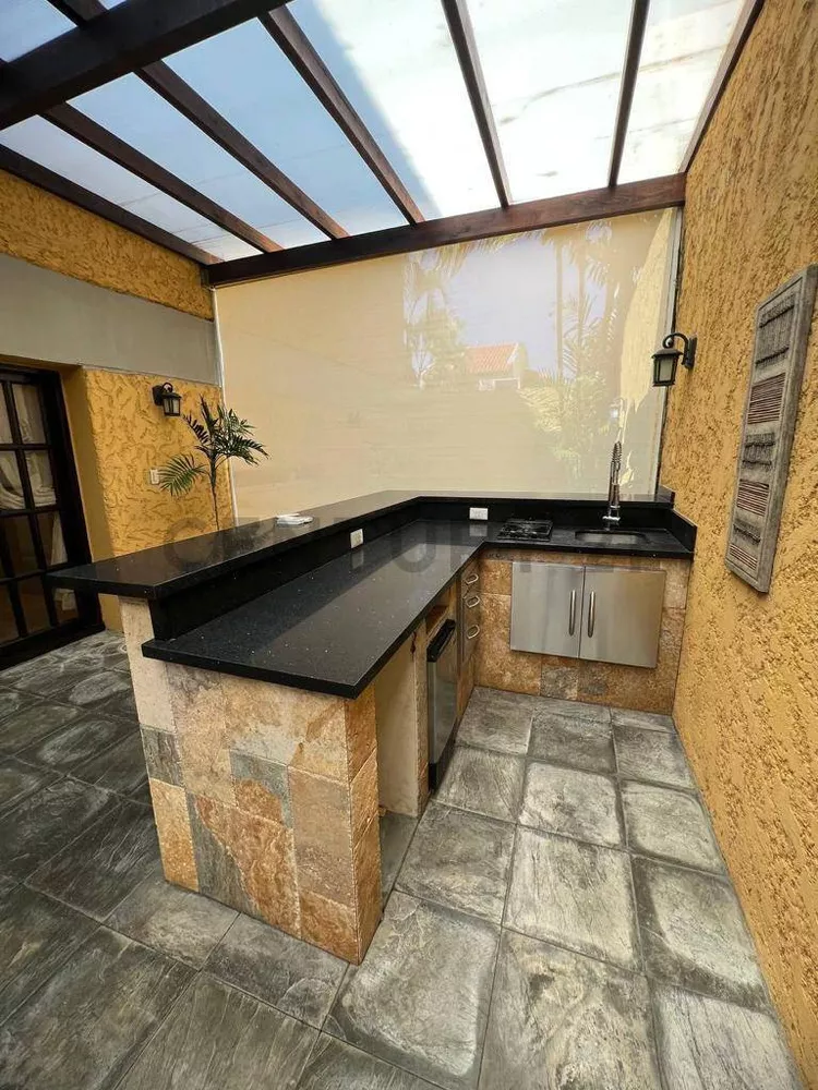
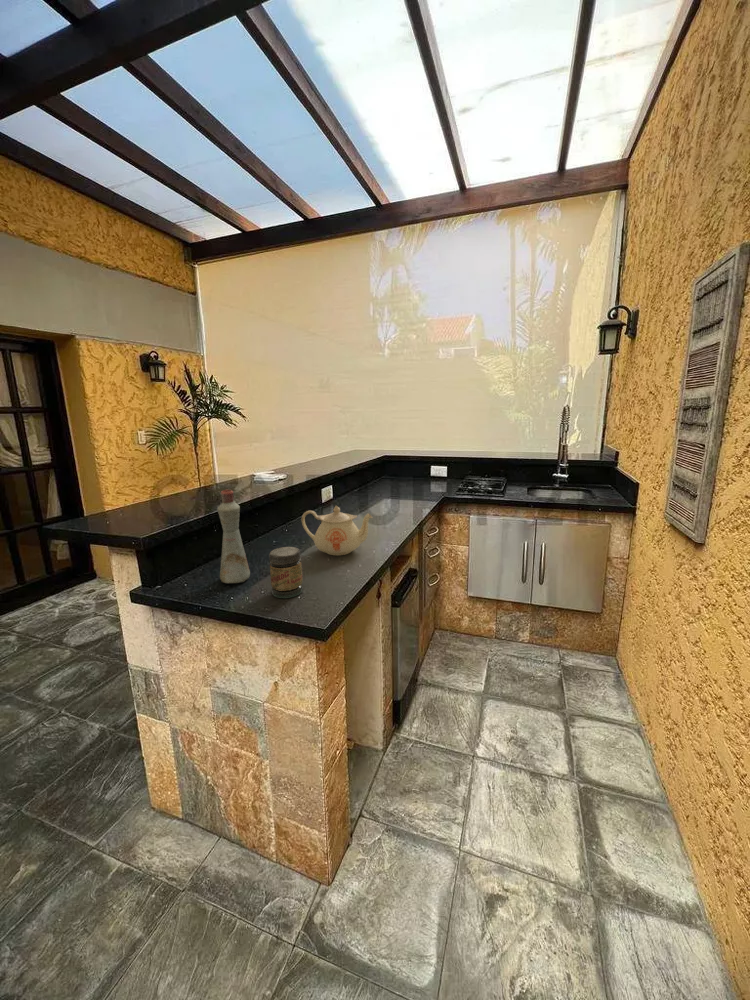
+ bottle [216,488,251,584]
+ teapot [301,505,373,556]
+ jar [268,546,304,599]
